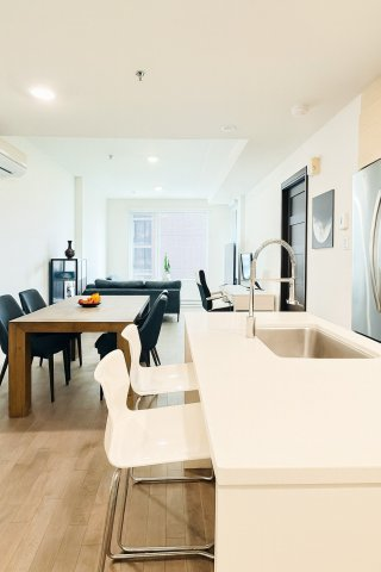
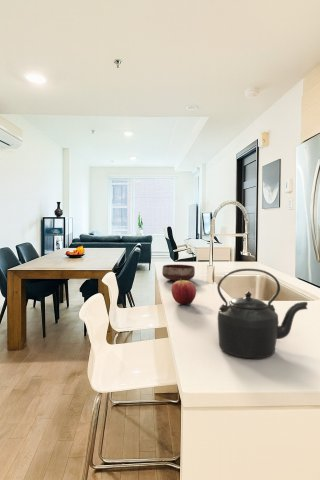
+ kettle [216,268,309,359]
+ bowl [161,264,196,282]
+ apple [170,279,197,305]
